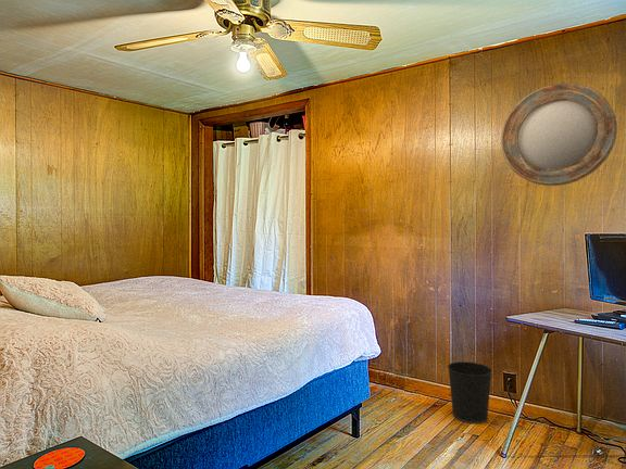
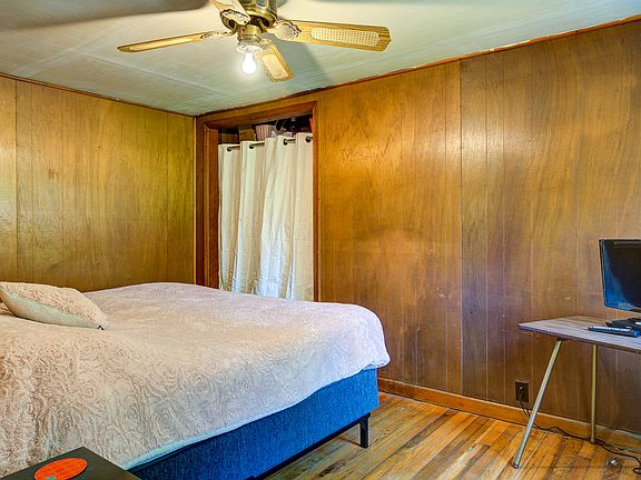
- home mirror [500,81,618,187]
- wastebasket [447,360,493,424]
